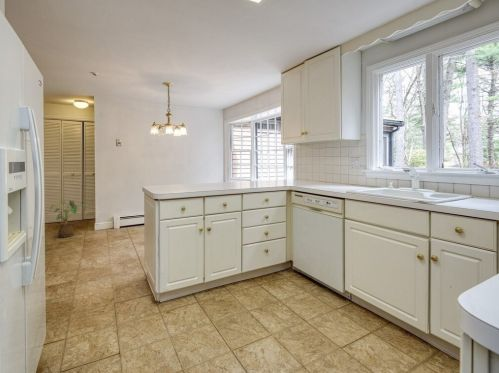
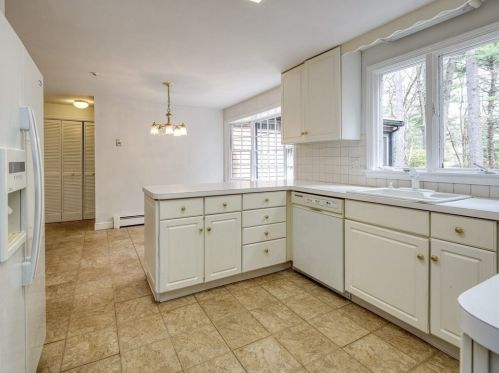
- house plant [49,199,86,238]
